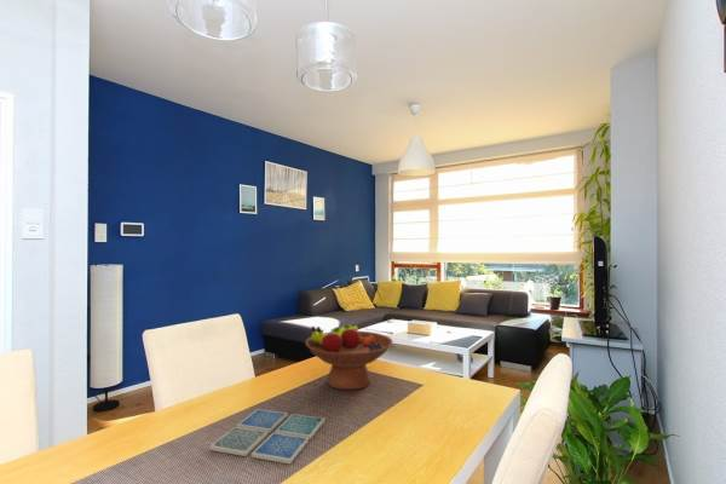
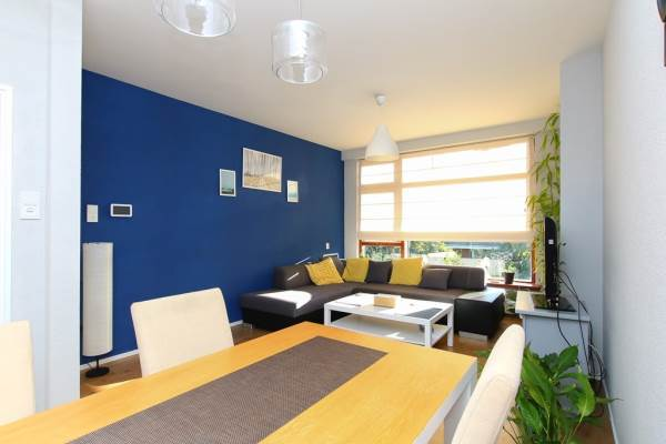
- drink coaster [208,408,325,465]
- fruit bowl [304,323,393,391]
